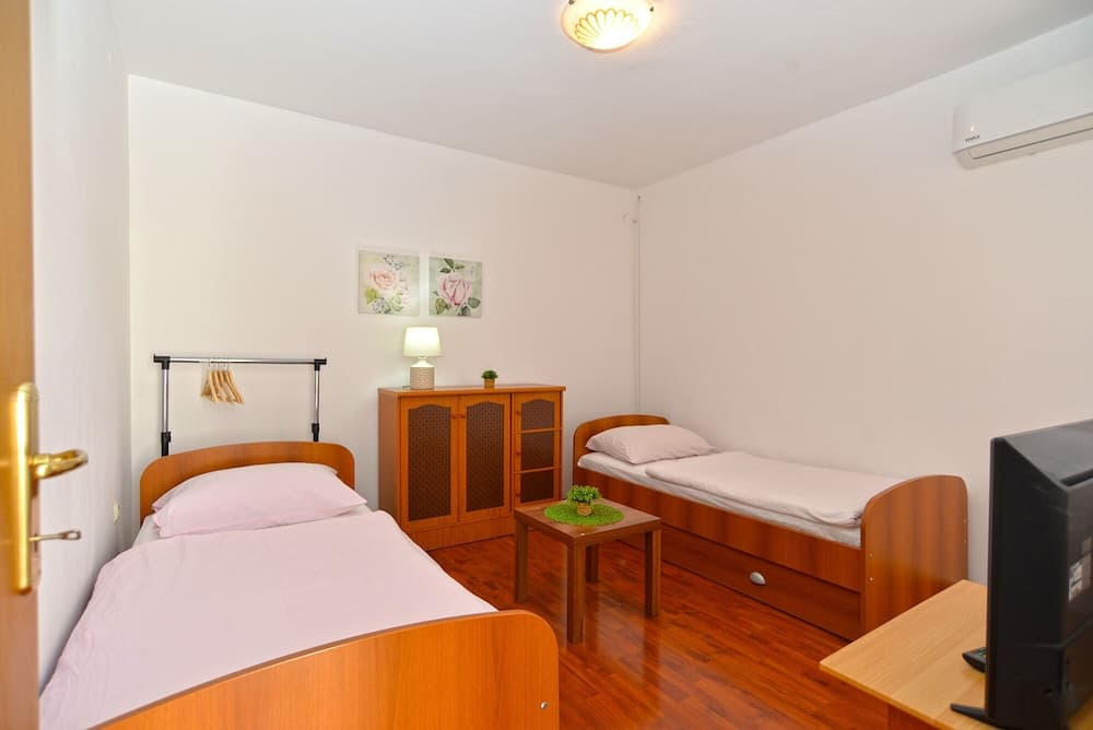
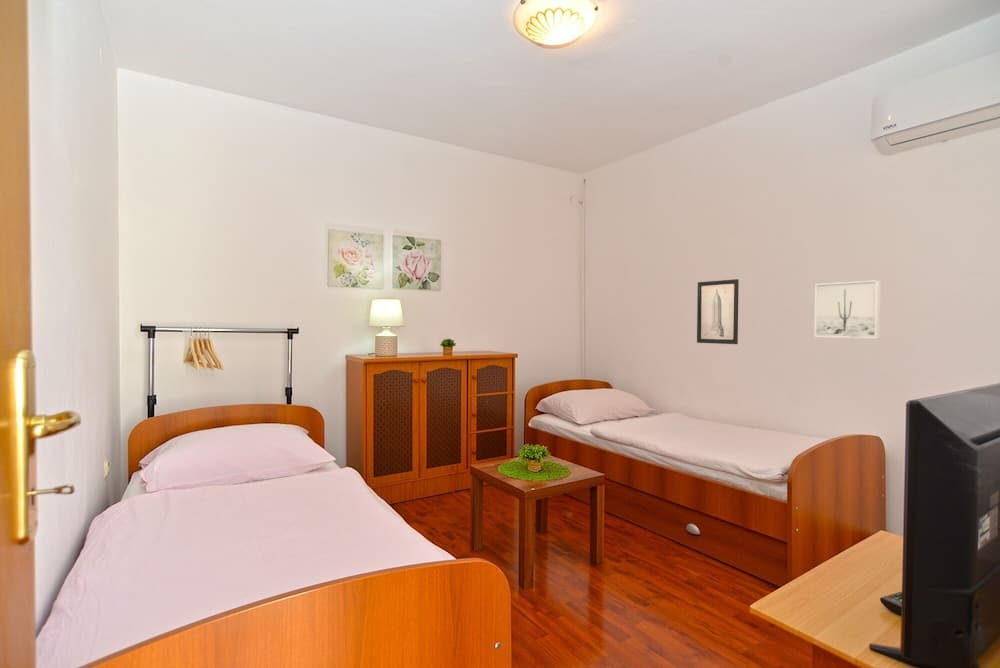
+ wall art [813,279,881,339]
+ wall art [696,278,740,345]
